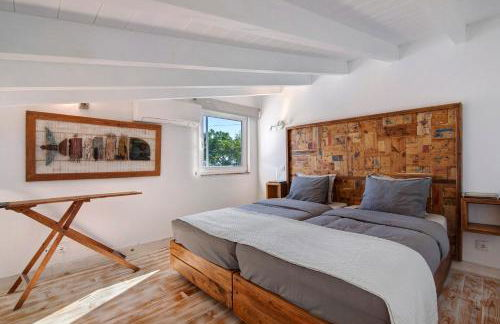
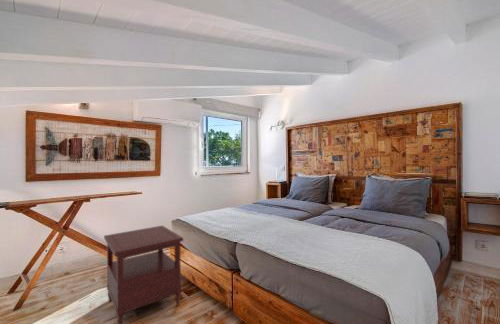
+ side table [103,225,184,324]
